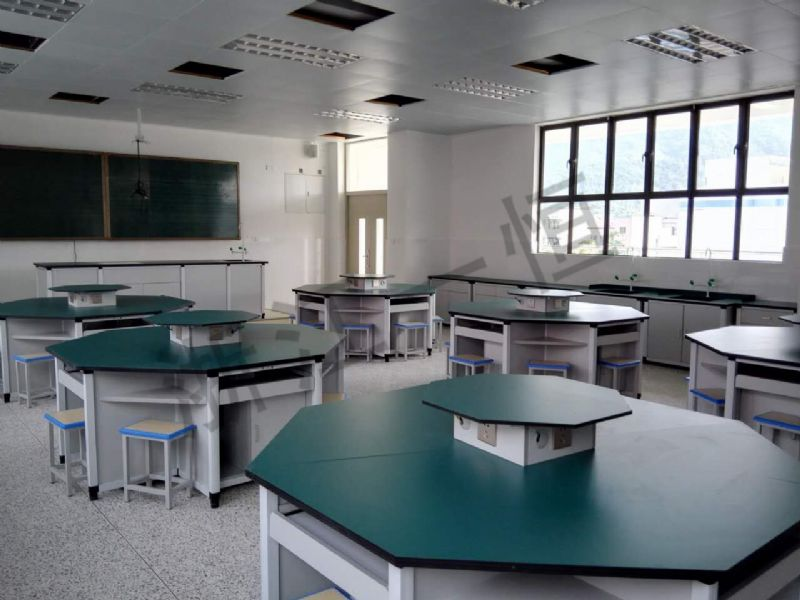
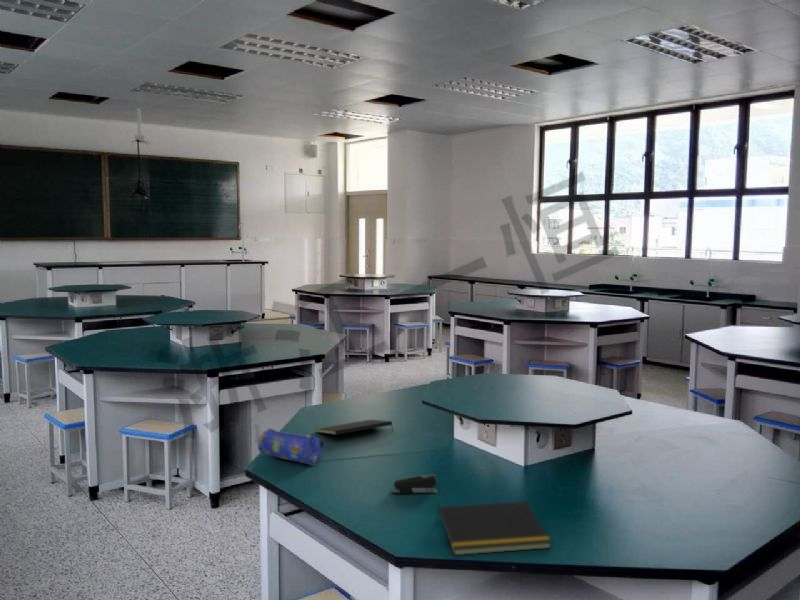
+ notepad [435,500,553,556]
+ stapler [391,473,438,494]
+ notepad [314,418,394,436]
+ pencil case [257,427,326,467]
